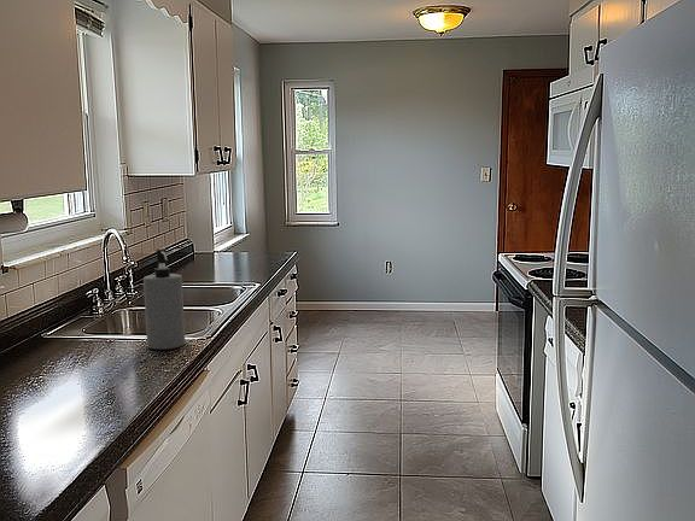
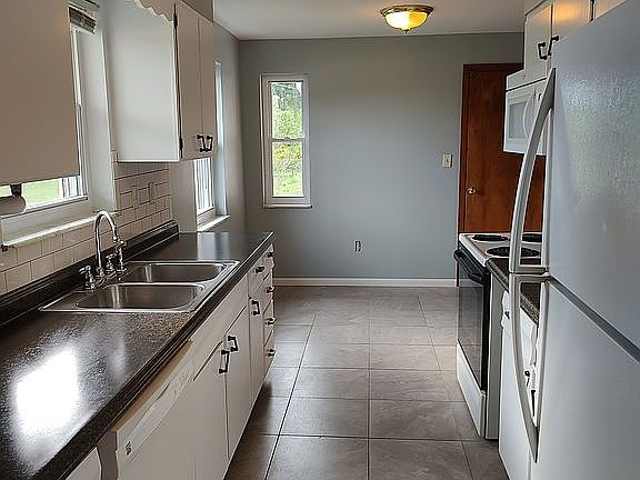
- soap dispenser [142,247,186,351]
